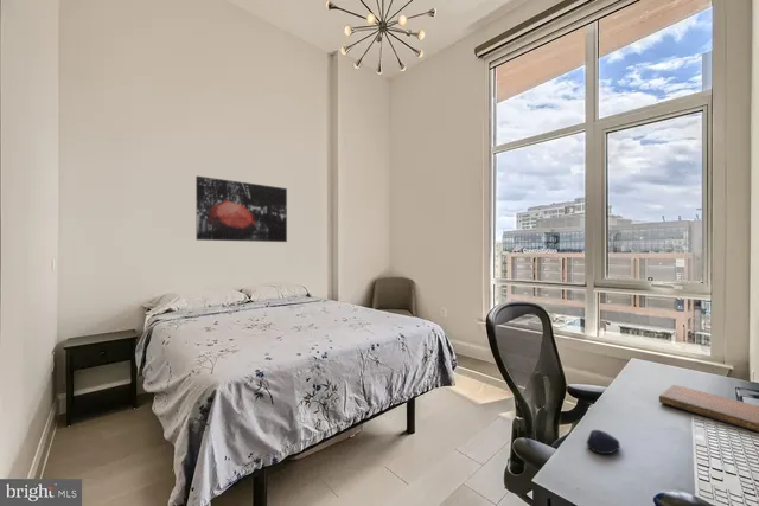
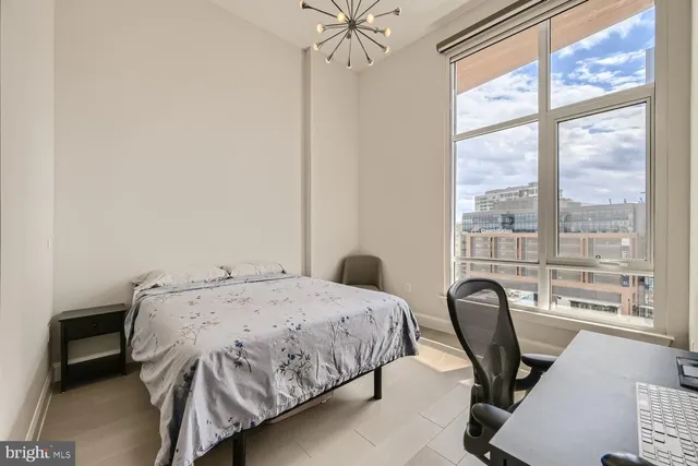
- computer mouse [586,429,621,455]
- wall art [194,175,288,243]
- notebook [658,384,759,434]
